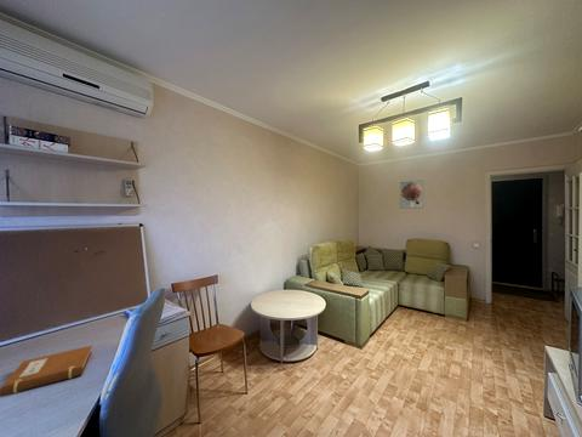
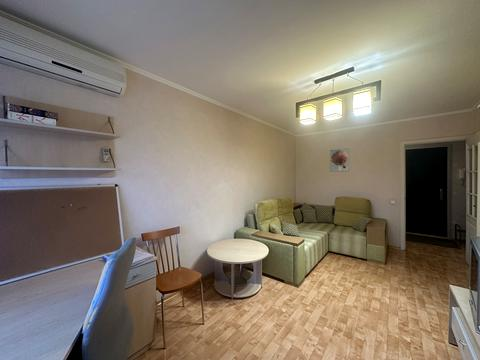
- notebook [0,345,93,398]
